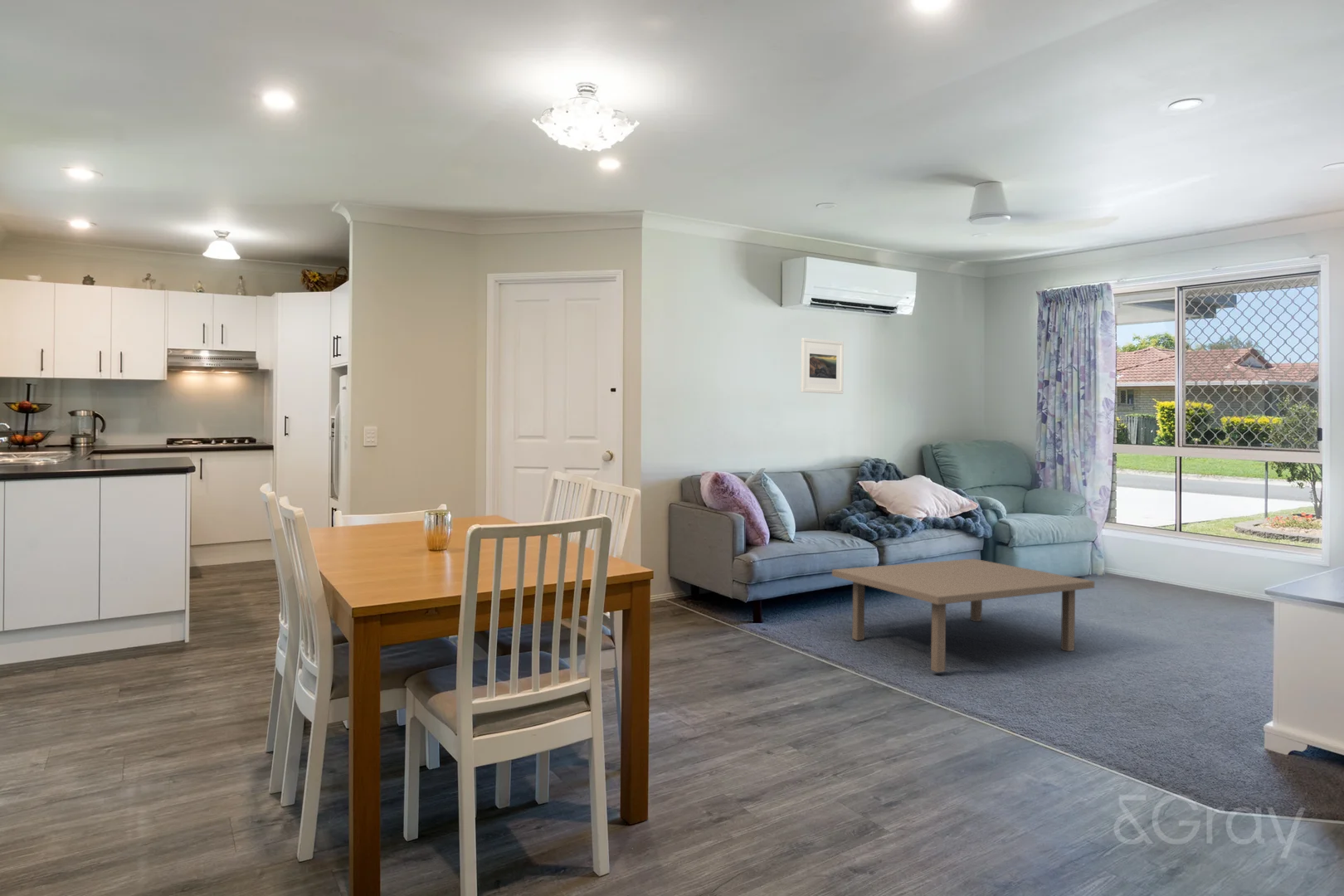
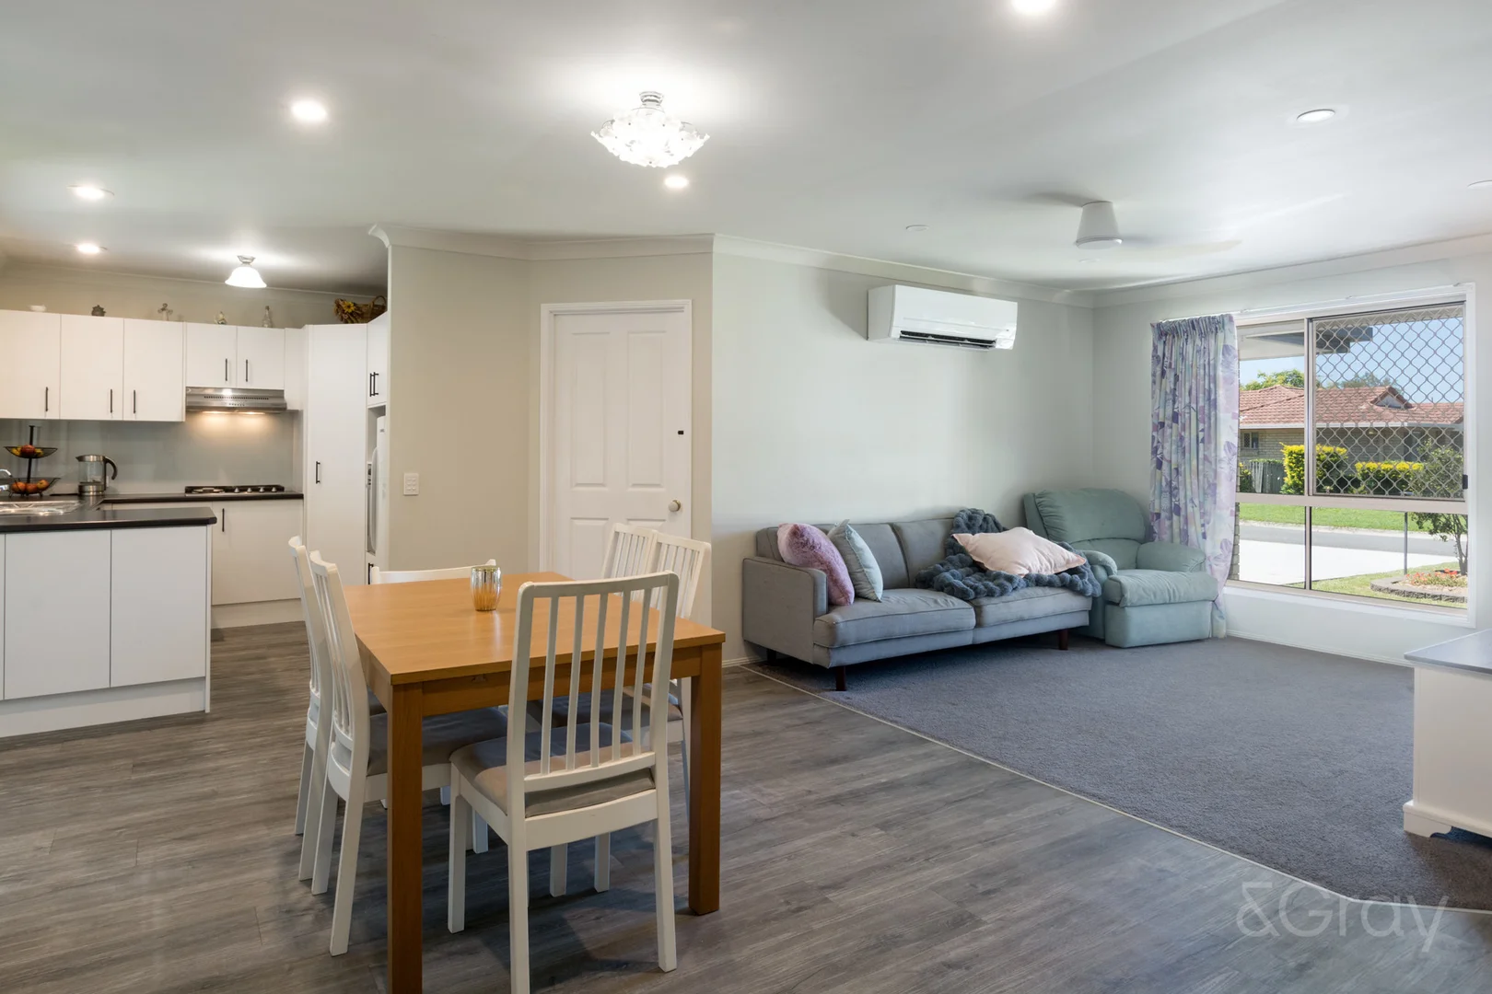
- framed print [800,337,845,395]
- coffee table [831,558,1095,673]
